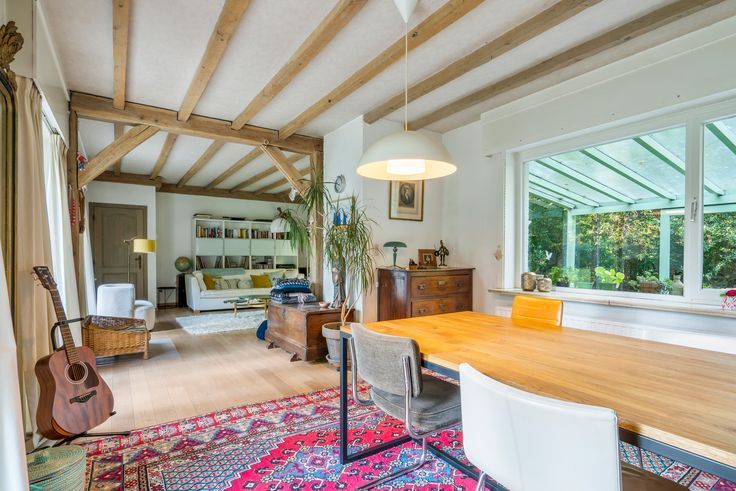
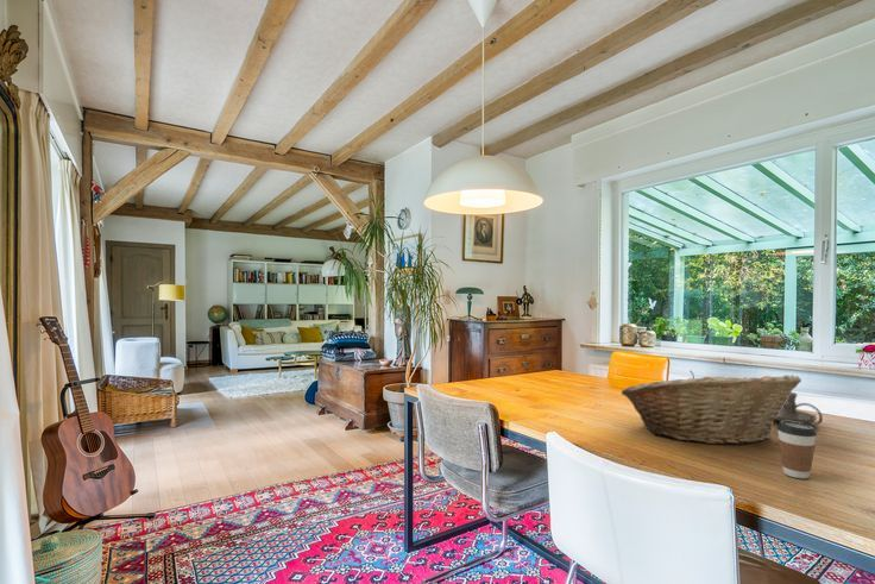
+ fruit basket [621,370,802,446]
+ candle holder [774,391,824,426]
+ coffee cup [776,421,818,479]
